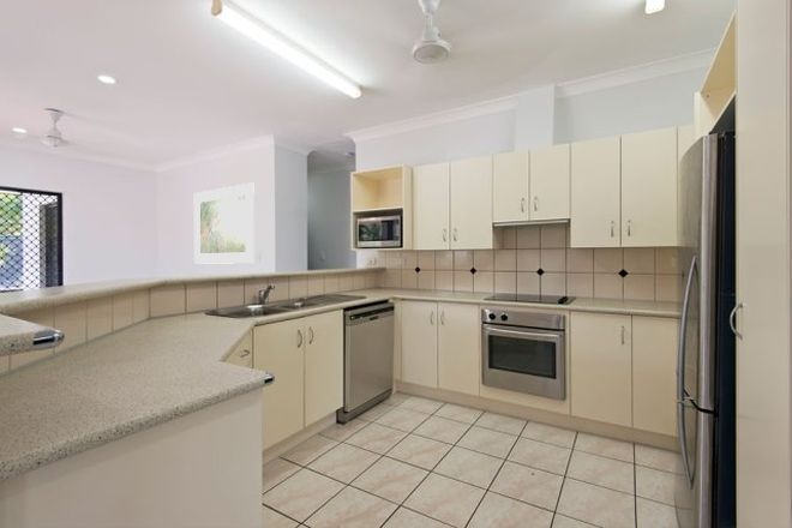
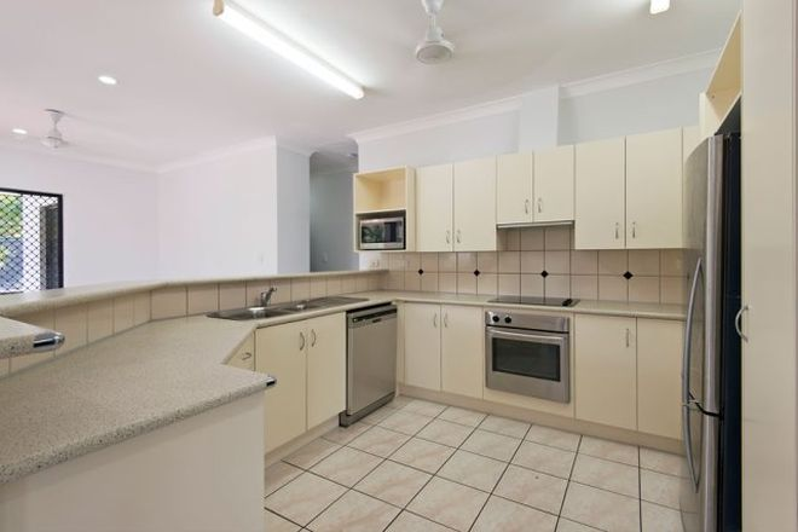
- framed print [193,182,256,265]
